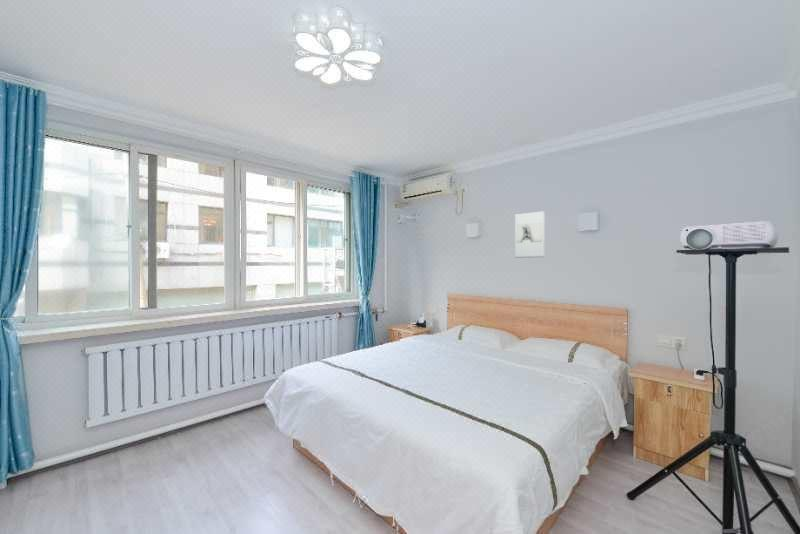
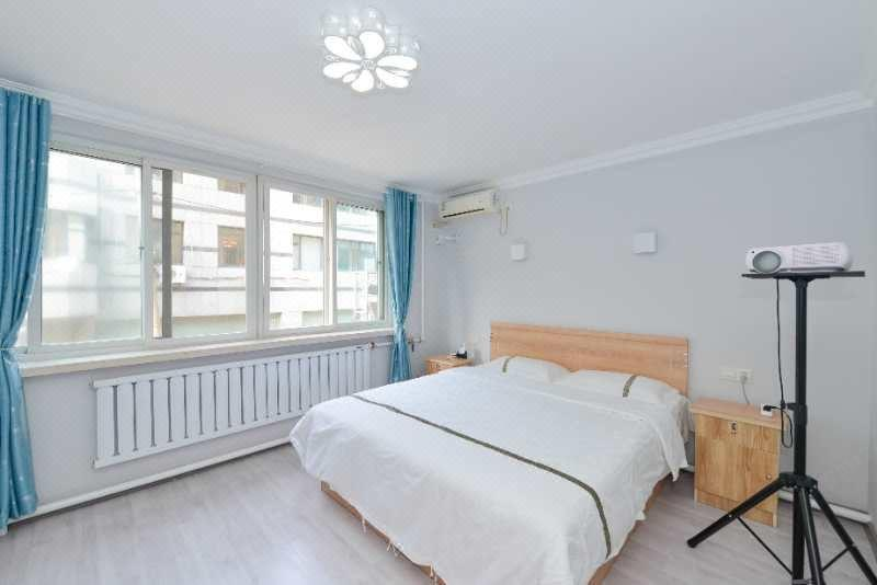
- wall sculpture [514,210,546,259]
